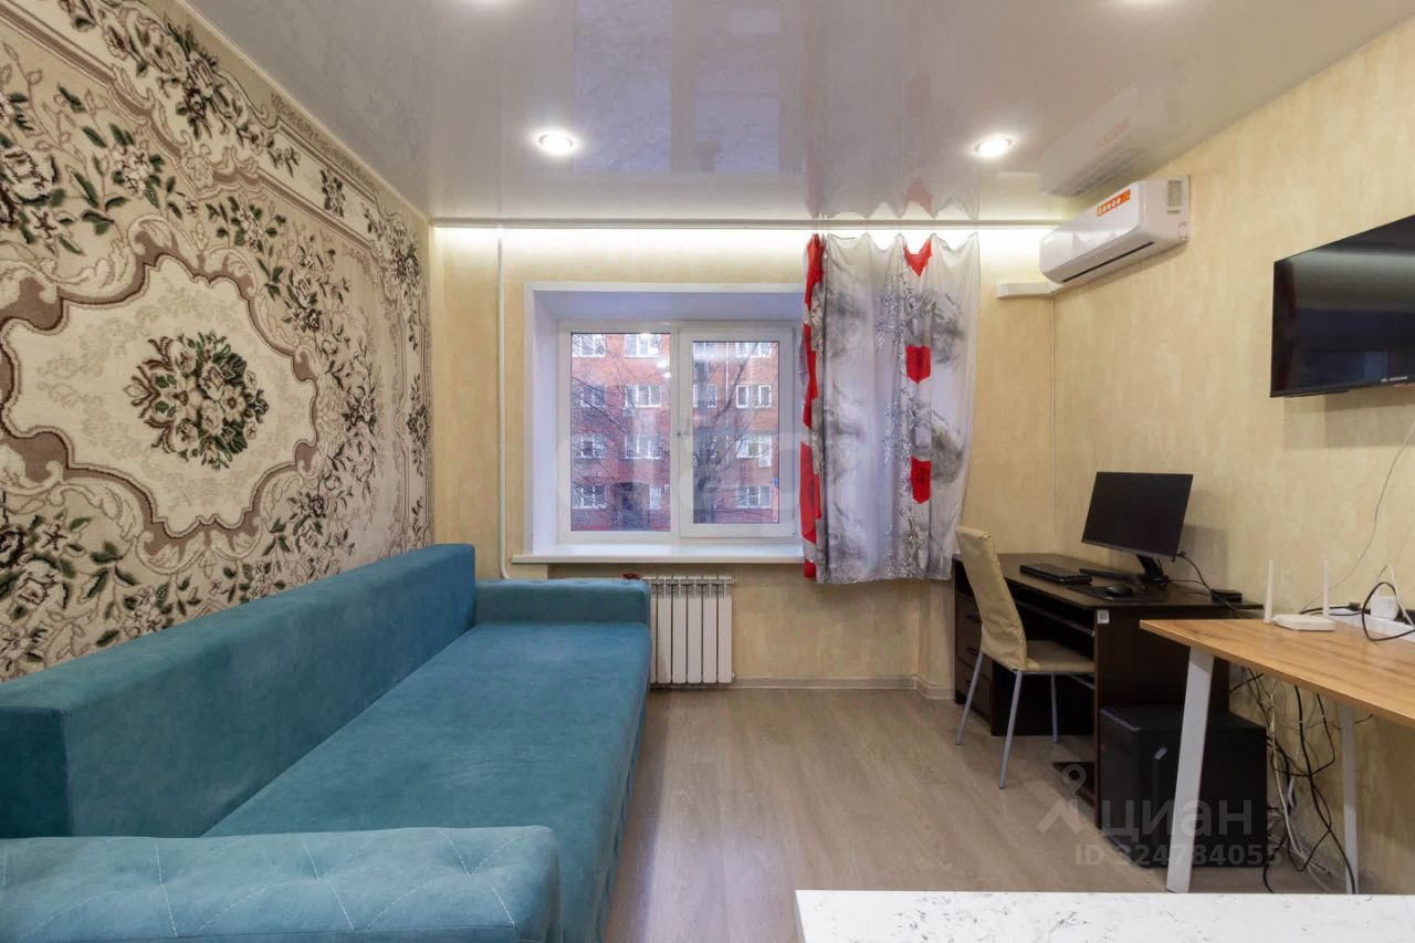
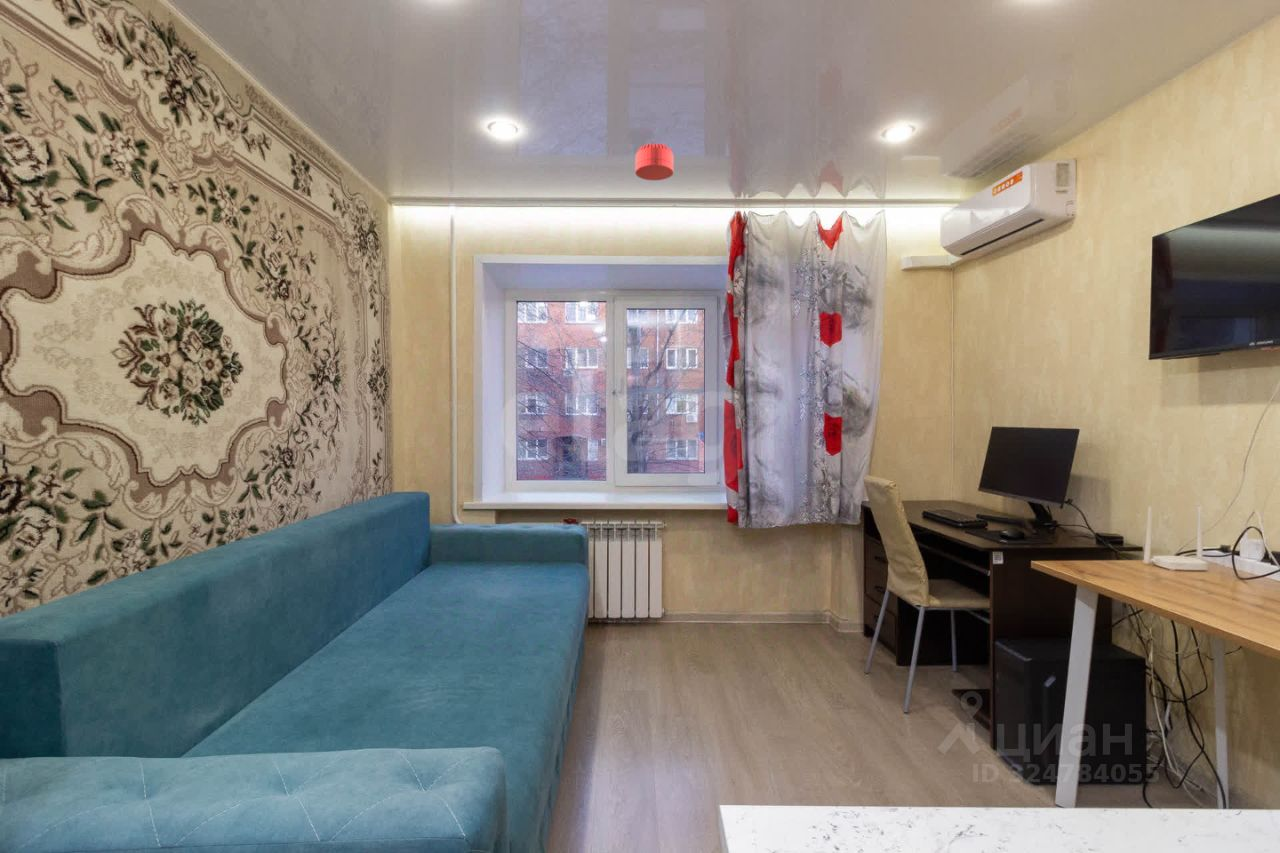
+ smoke detector [634,142,674,181]
